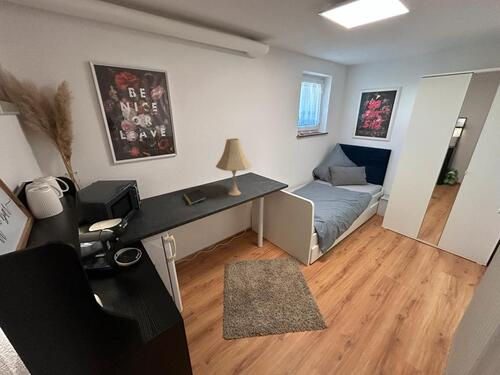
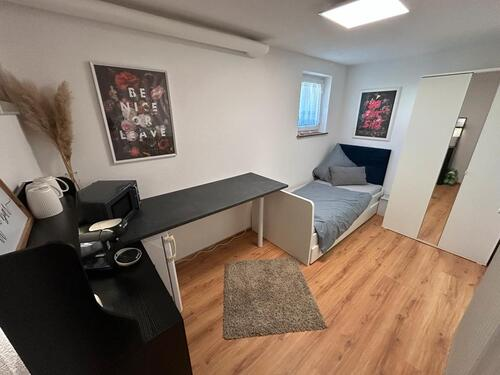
- notepad [182,188,207,206]
- desk lamp [215,137,252,197]
